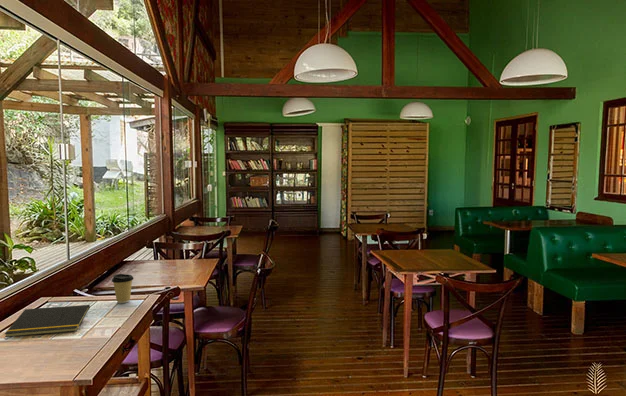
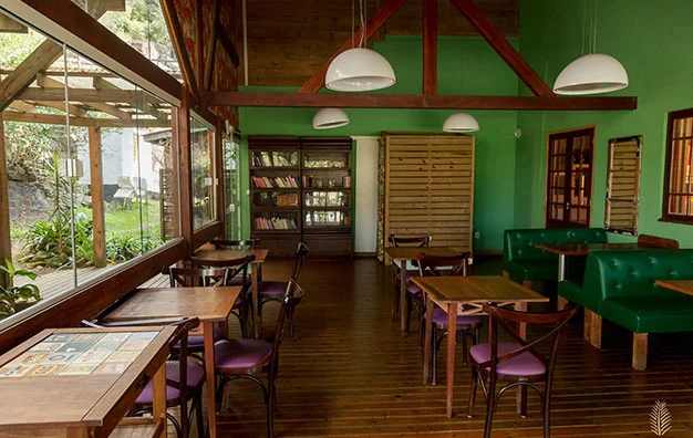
- notepad [4,304,91,338]
- coffee cup [111,273,135,304]
